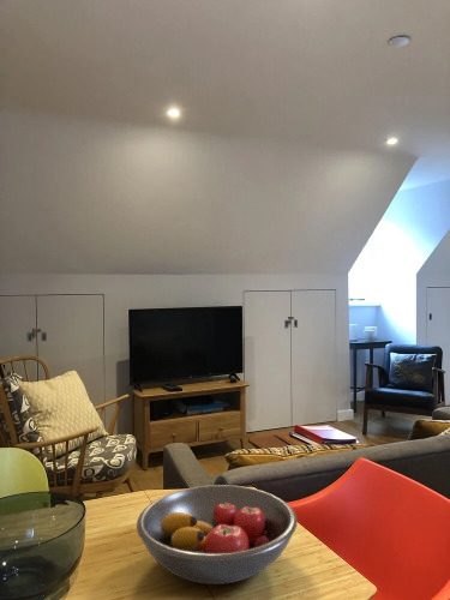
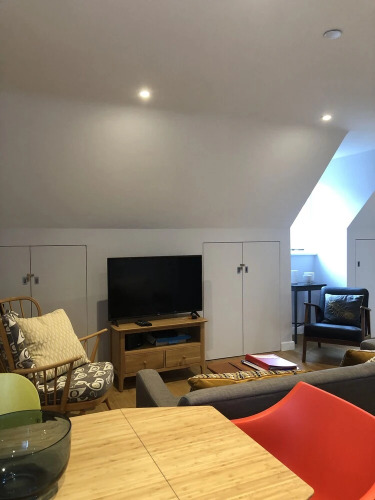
- fruit bowl [136,484,299,586]
